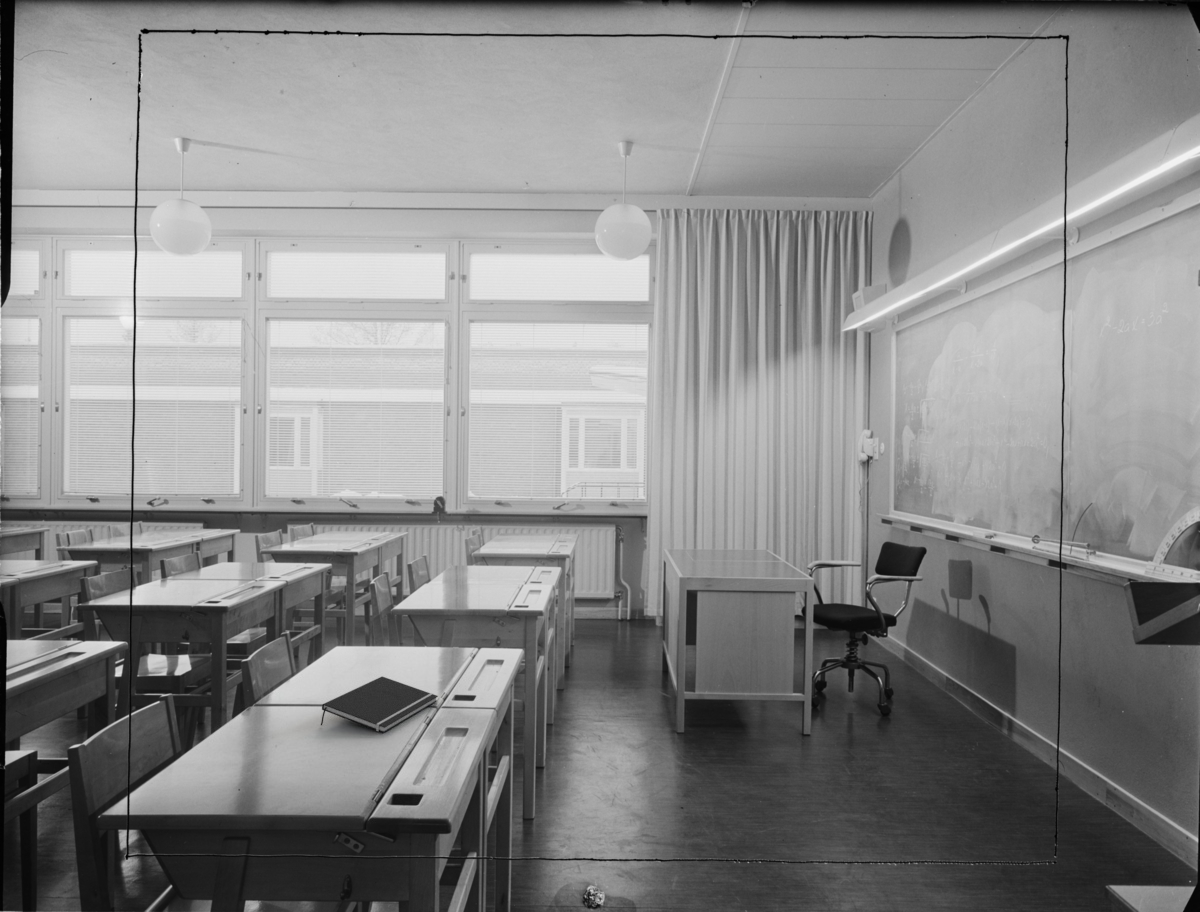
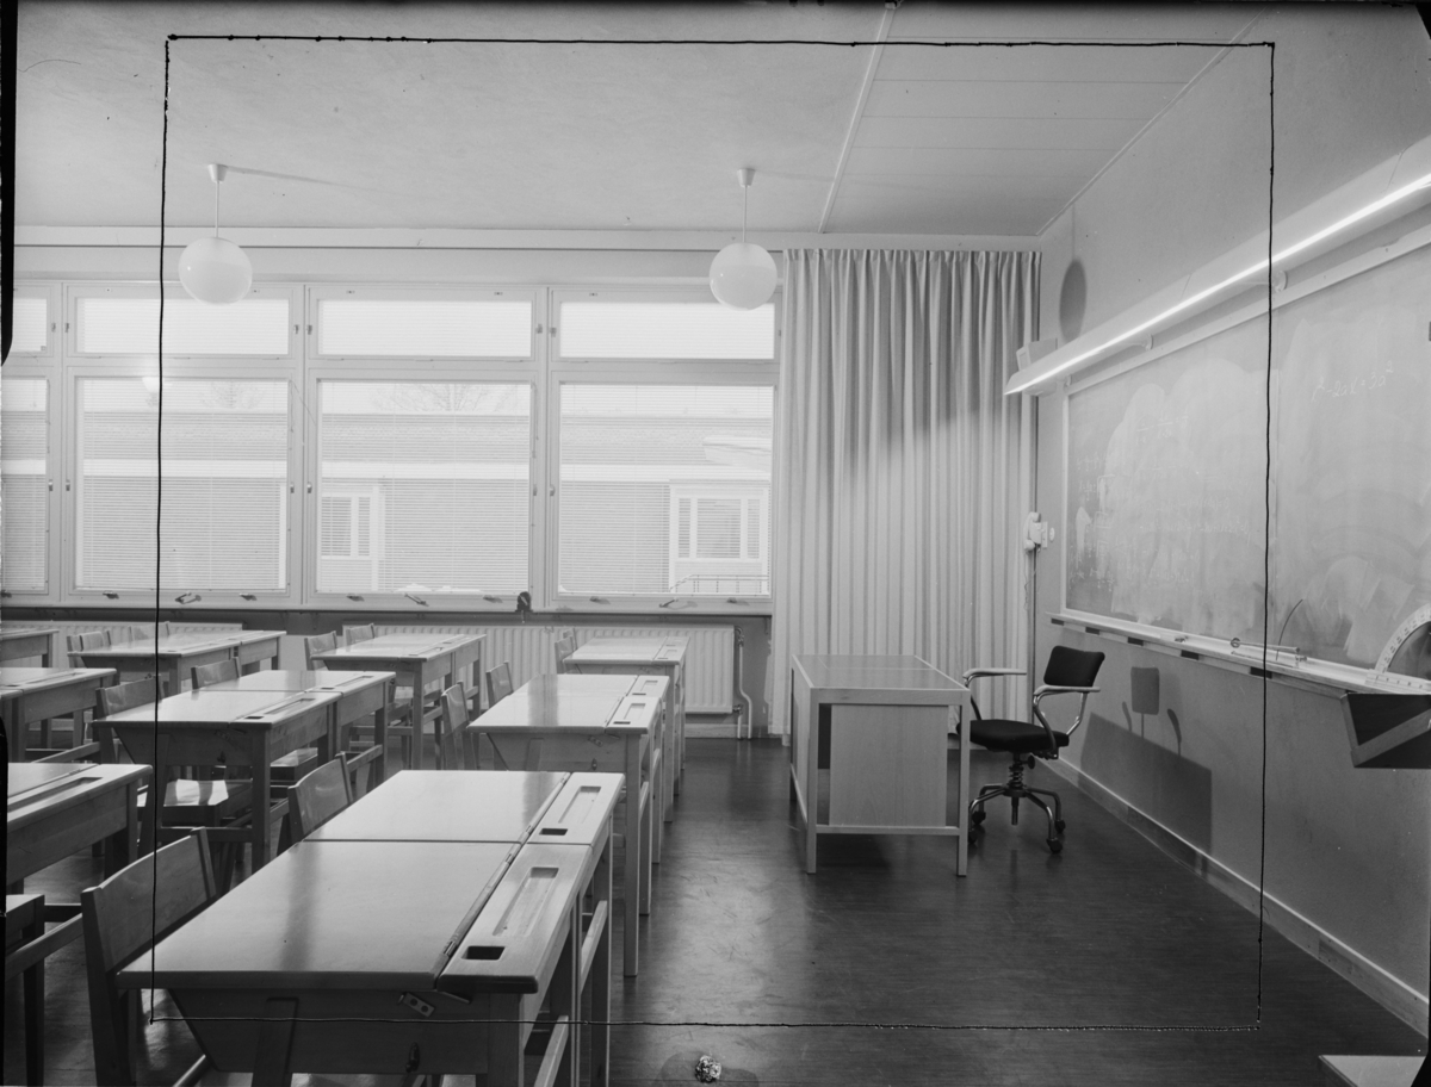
- notepad [320,676,439,734]
